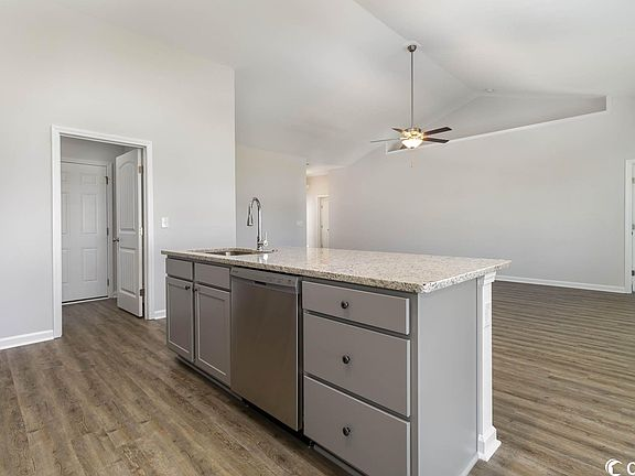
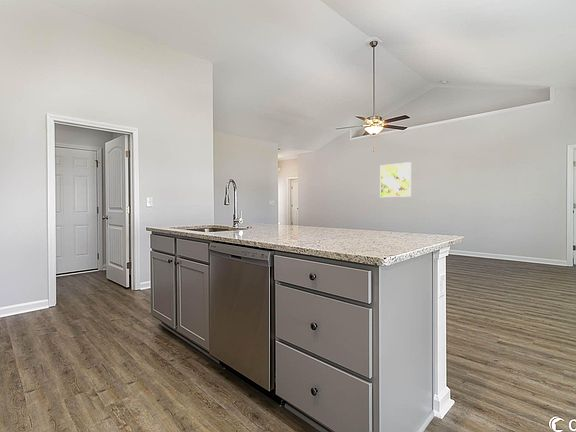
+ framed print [379,161,412,198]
